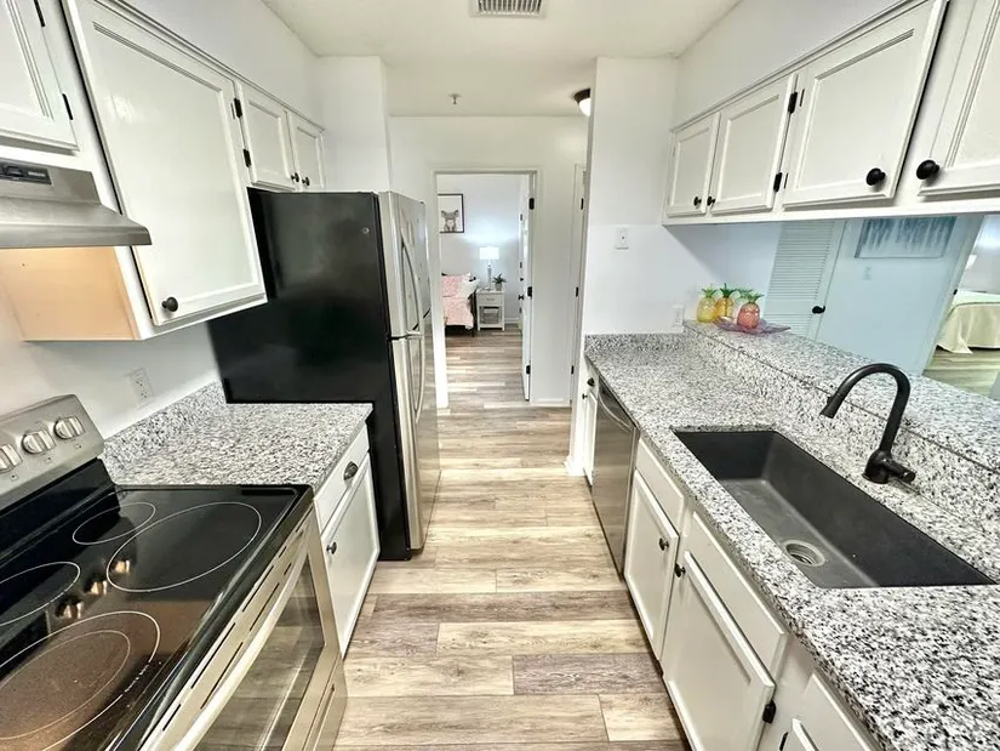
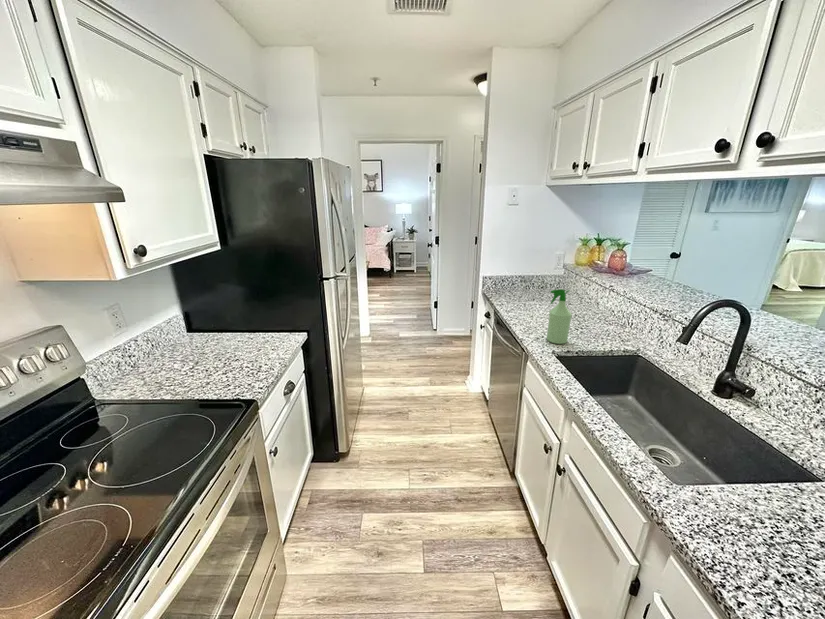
+ spray bottle [546,288,573,345]
